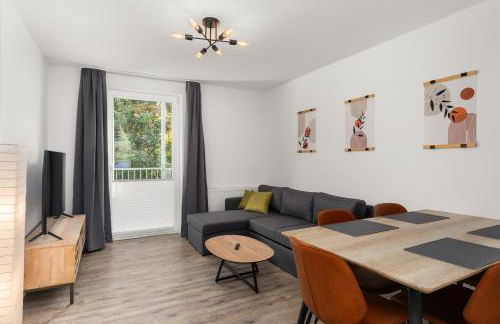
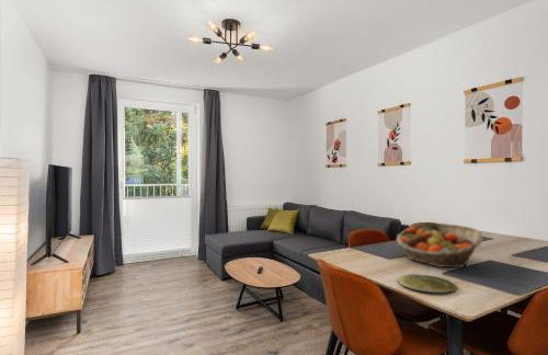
+ plate [396,273,457,294]
+ fruit basket [396,221,484,268]
